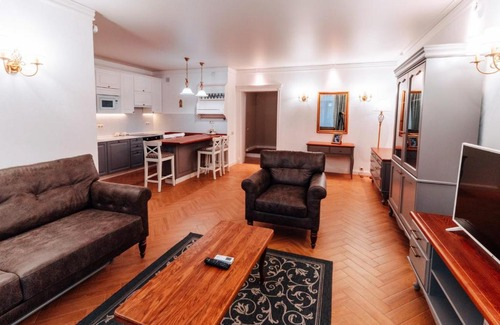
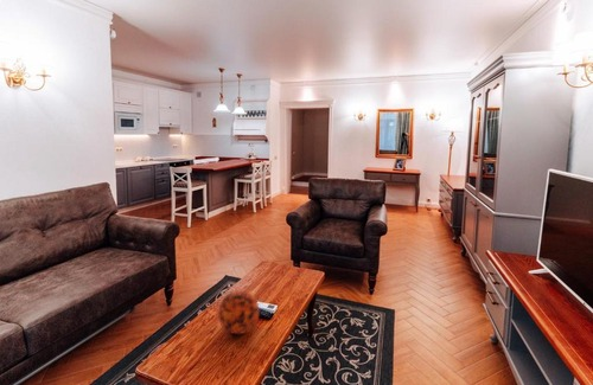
+ decorative ball [217,290,260,335]
